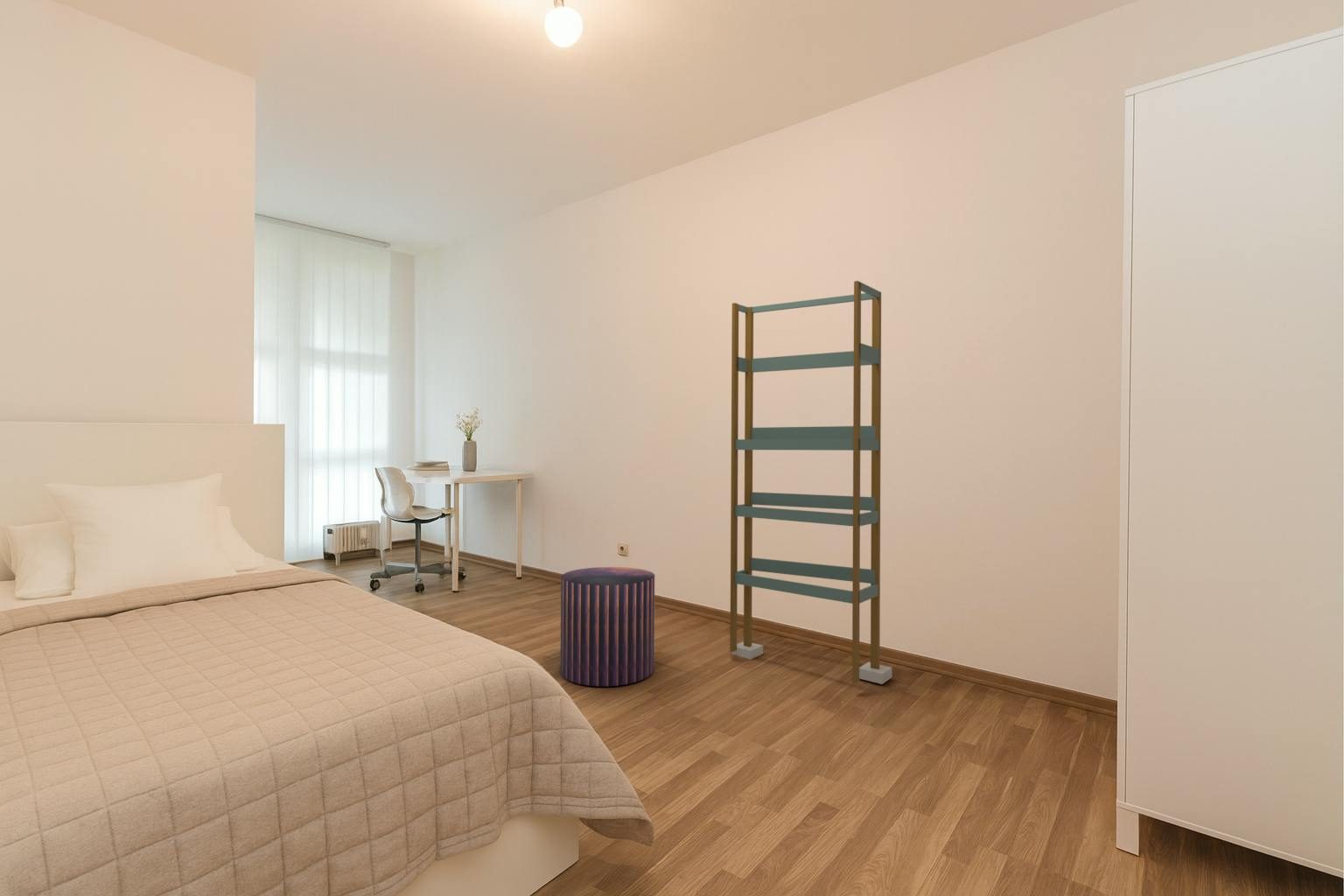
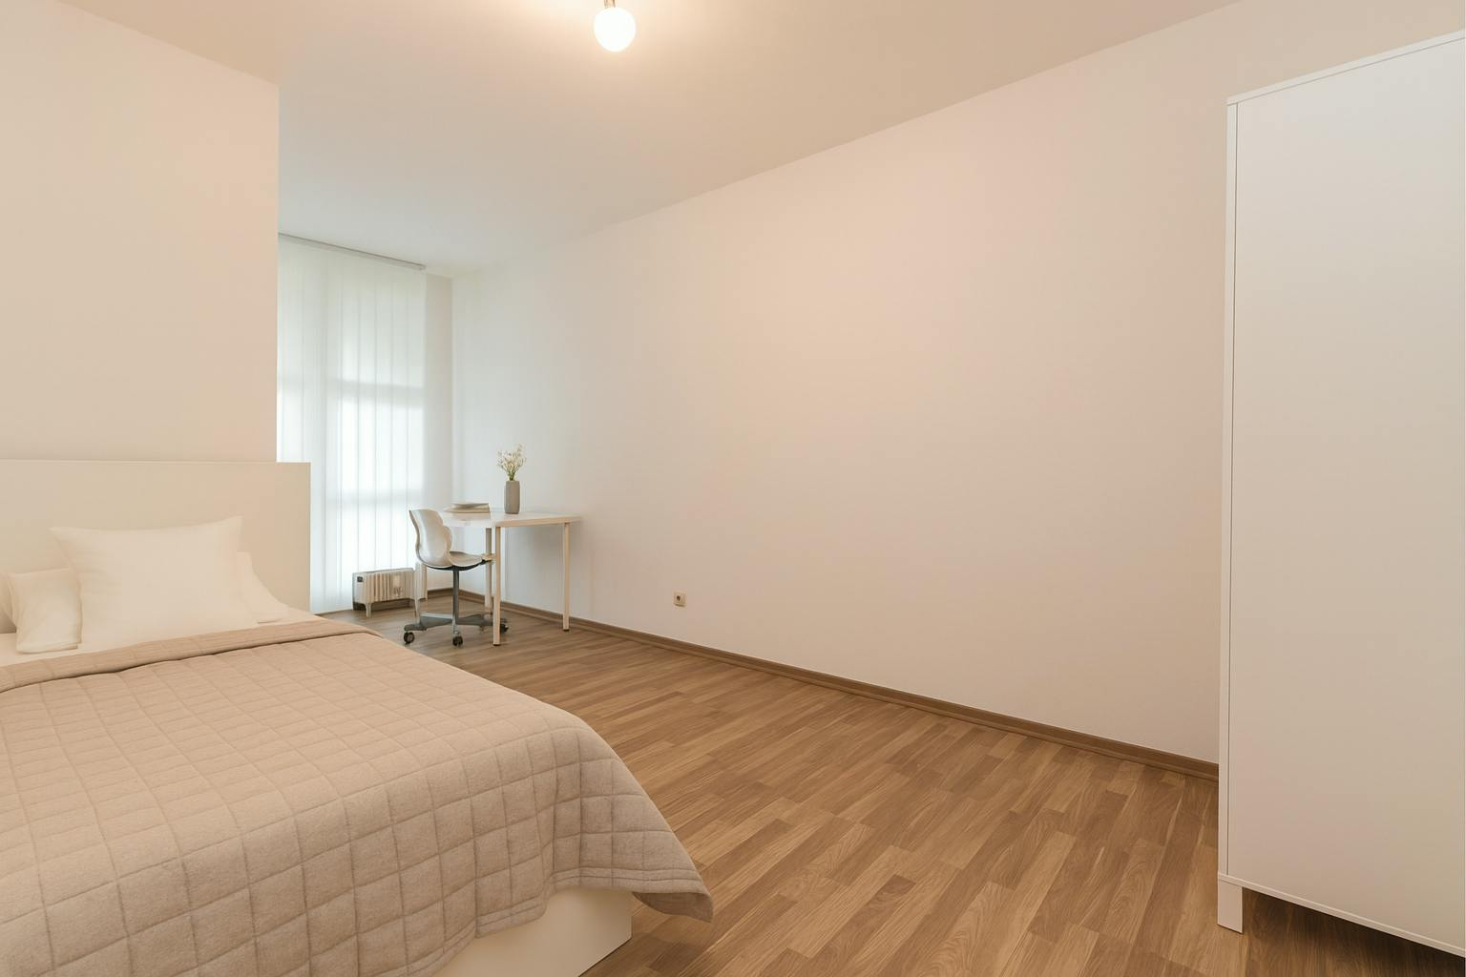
- shelving unit [729,280,893,685]
- stool [559,566,655,687]
